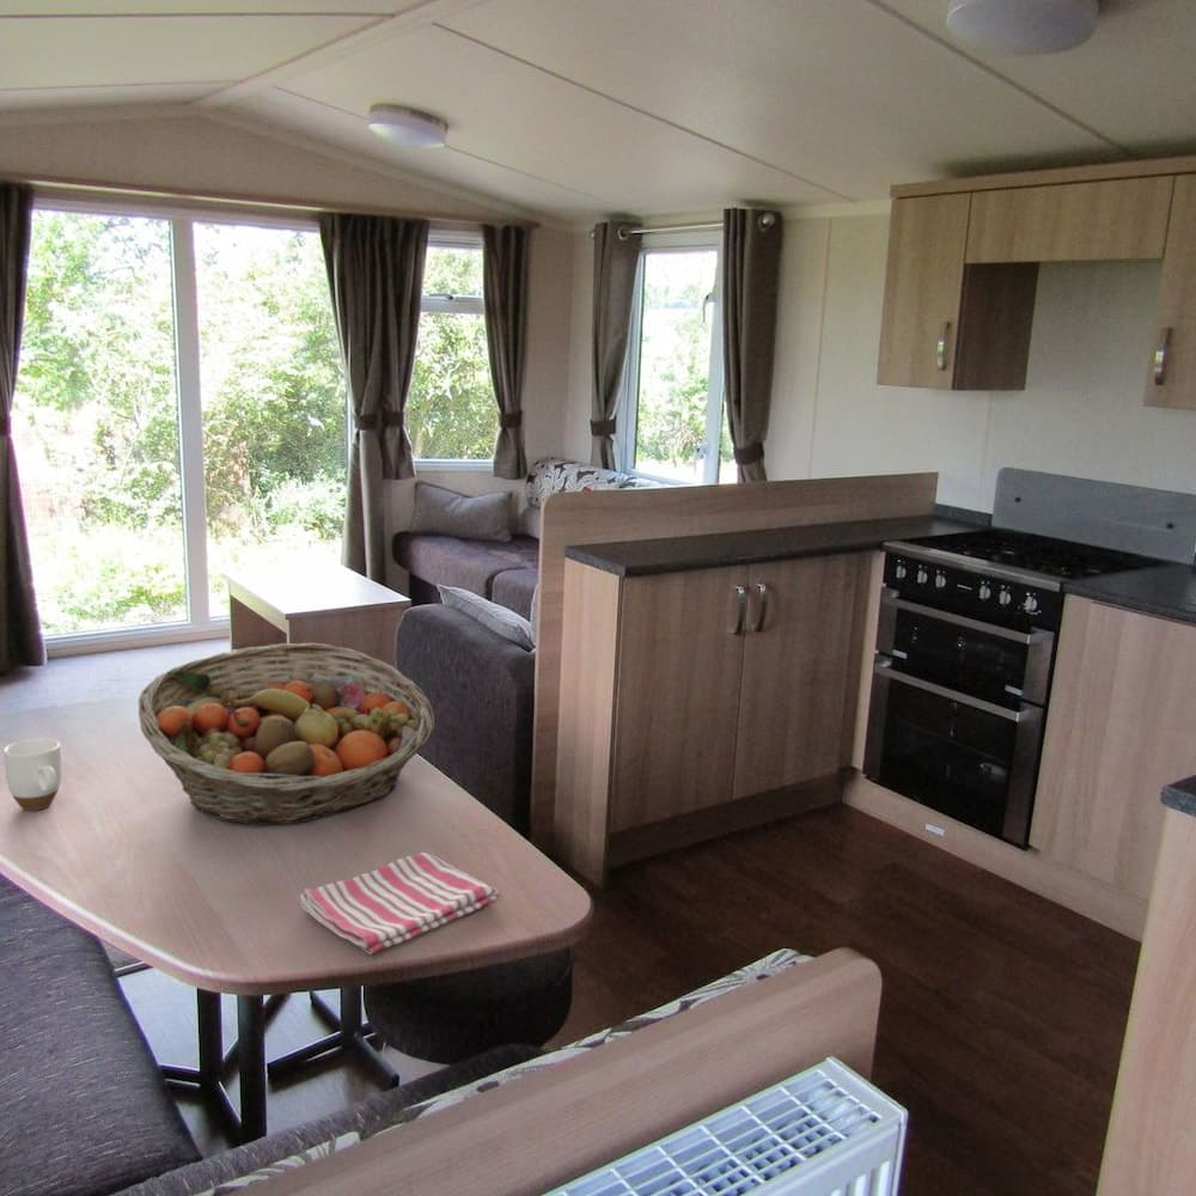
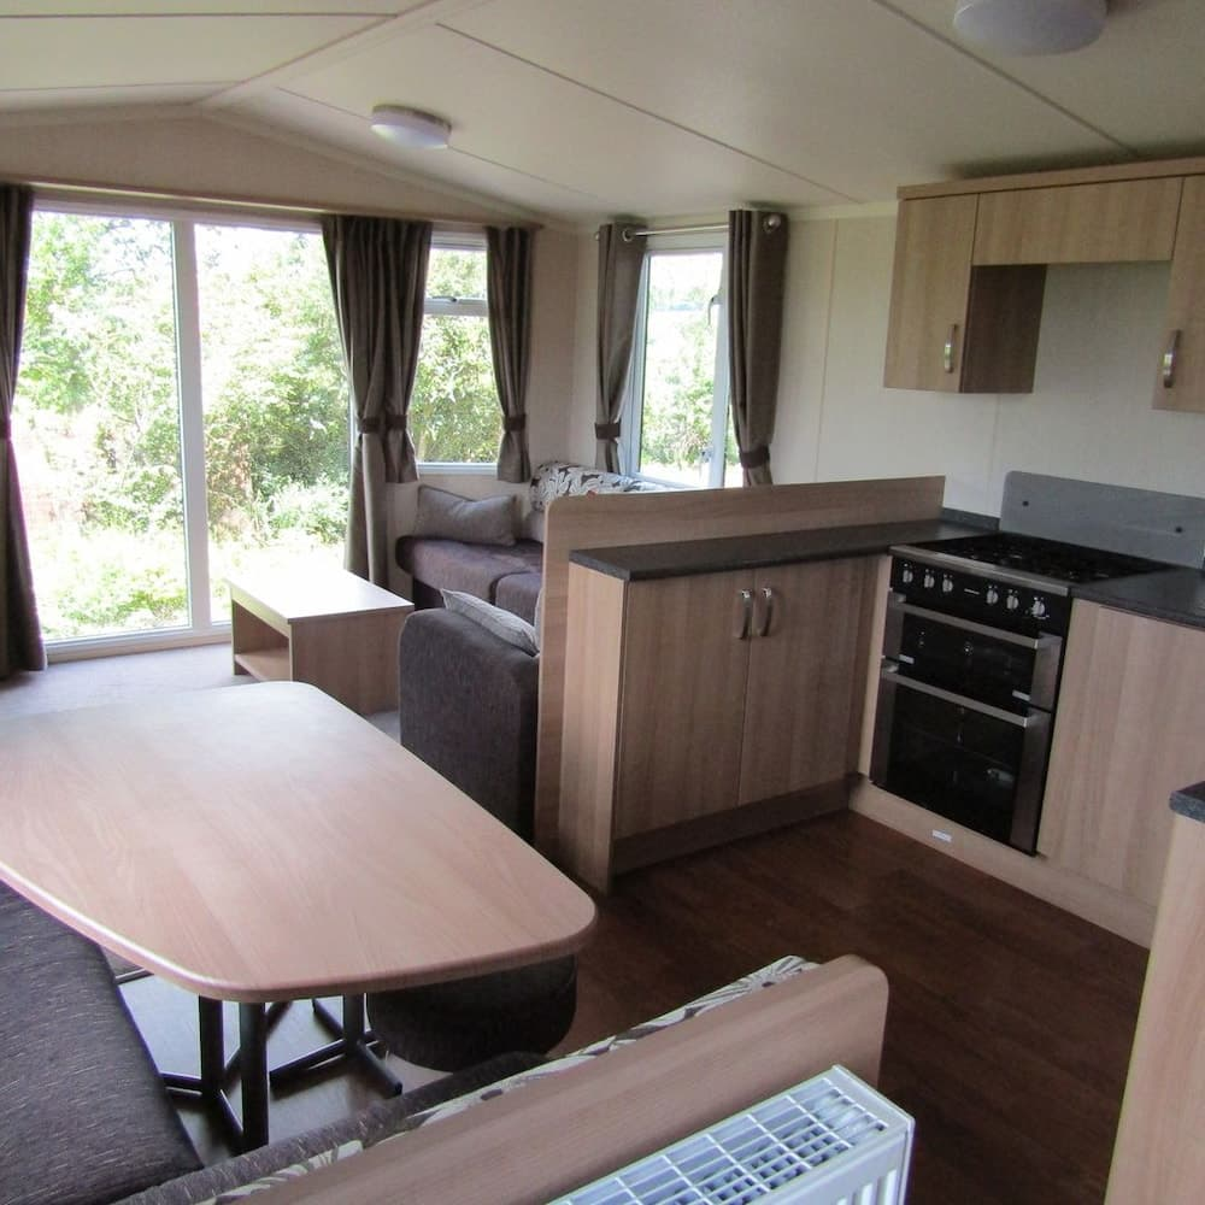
- fruit basket [138,642,437,825]
- mug [2,737,62,812]
- dish towel [299,852,500,956]
